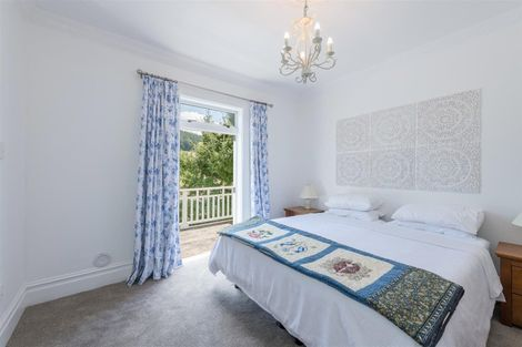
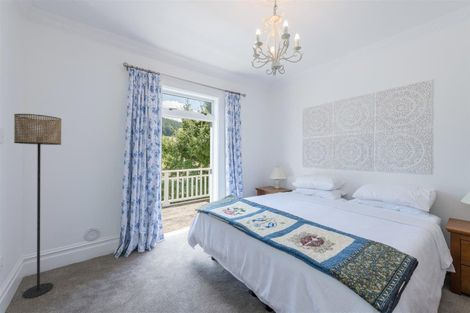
+ floor lamp [13,113,62,299]
